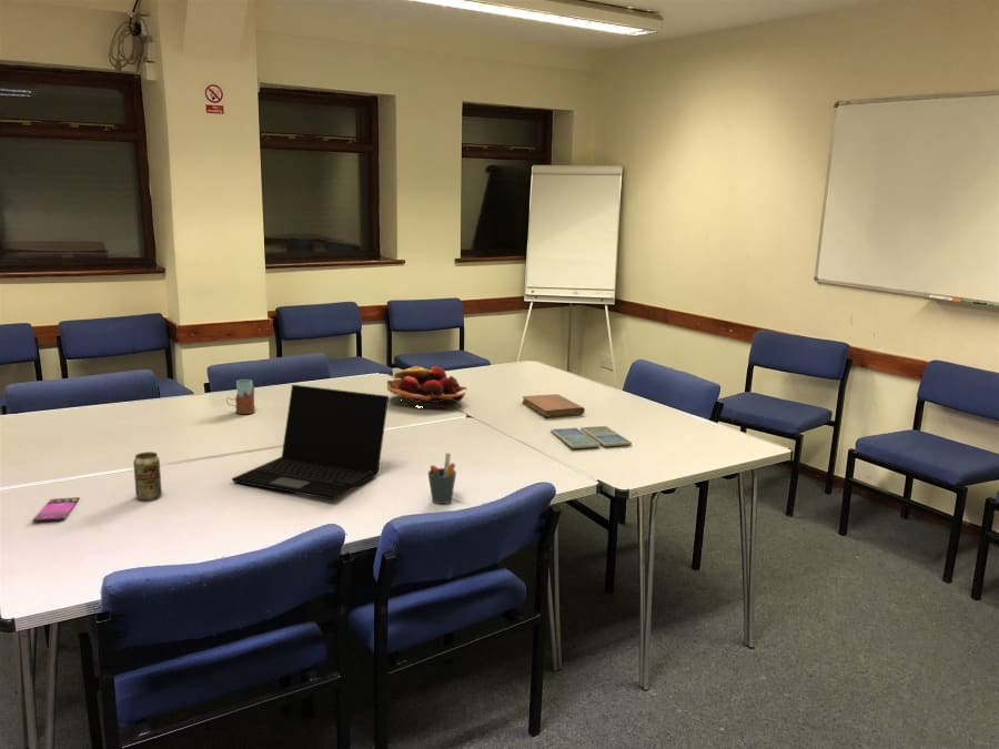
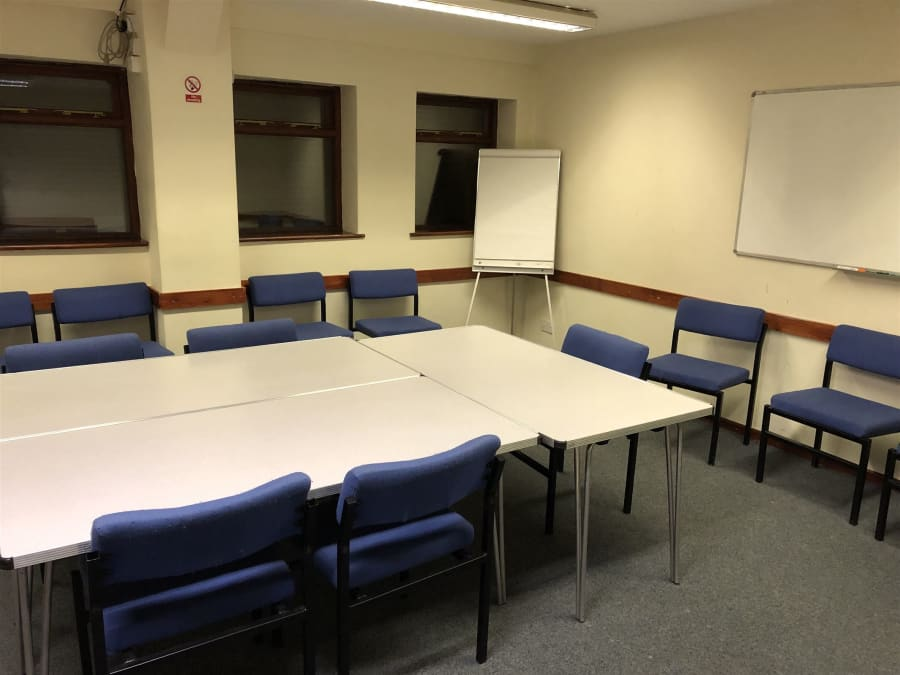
- pen holder [427,452,457,505]
- beverage can [132,451,163,500]
- smartphone [31,496,81,523]
- drink coaster [549,425,633,449]
- laptop [231,384,390,500]
- fruit basket [386,366,468,409]
- drinking glass [225,378,256,415]
- notebook [521,393,586,418]
